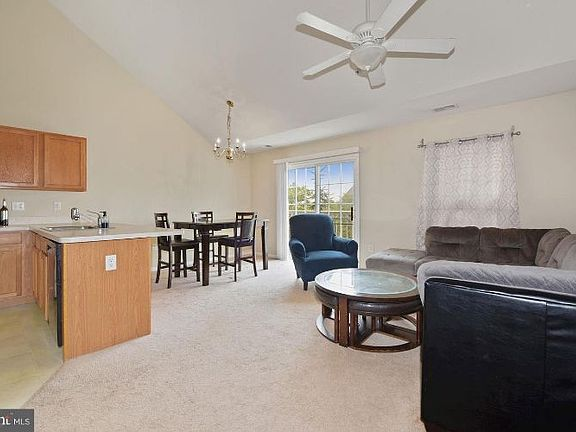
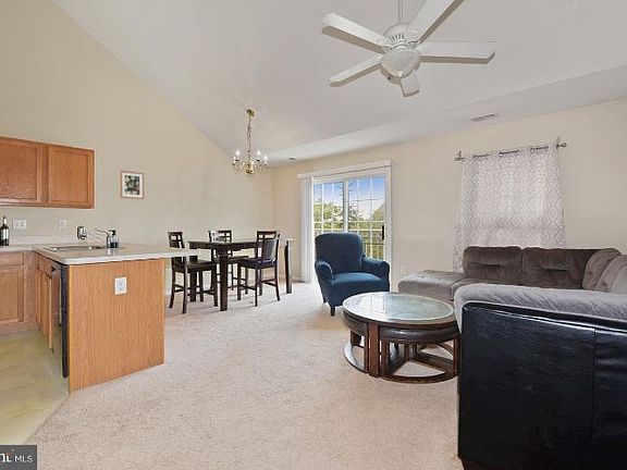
+ wall art [120,170,145,200]
